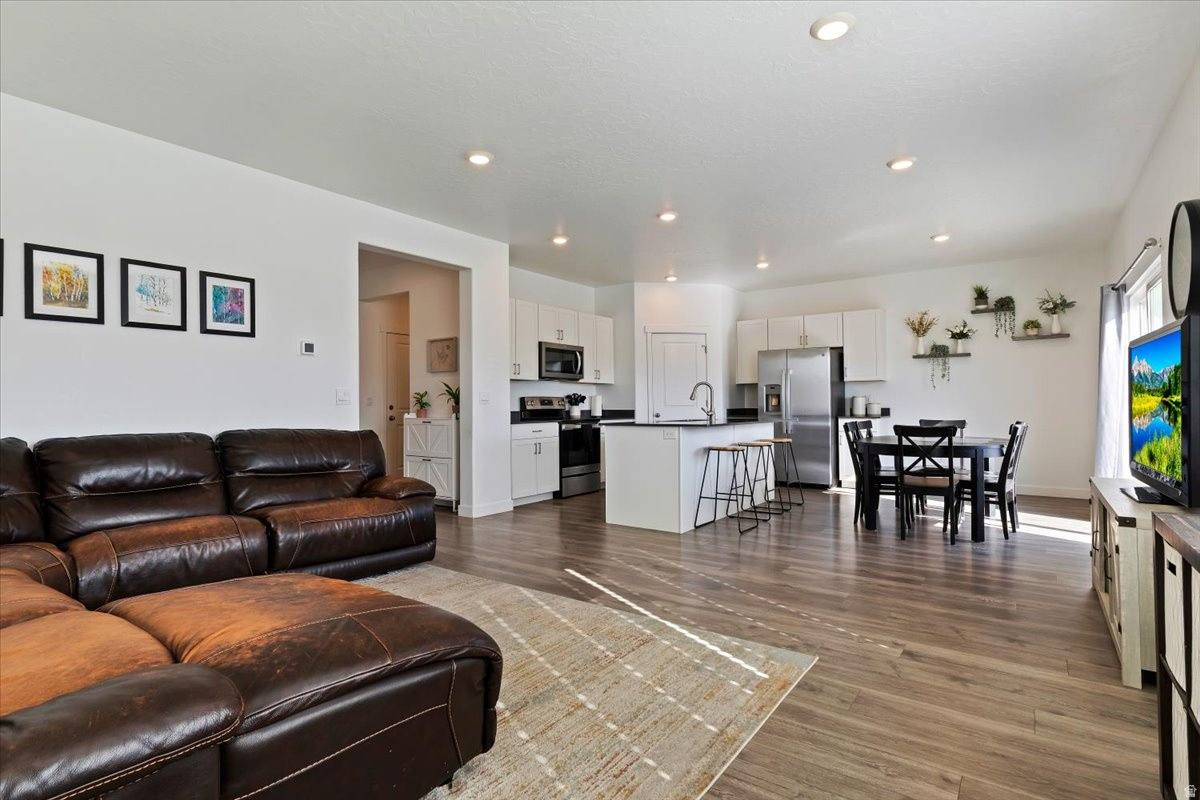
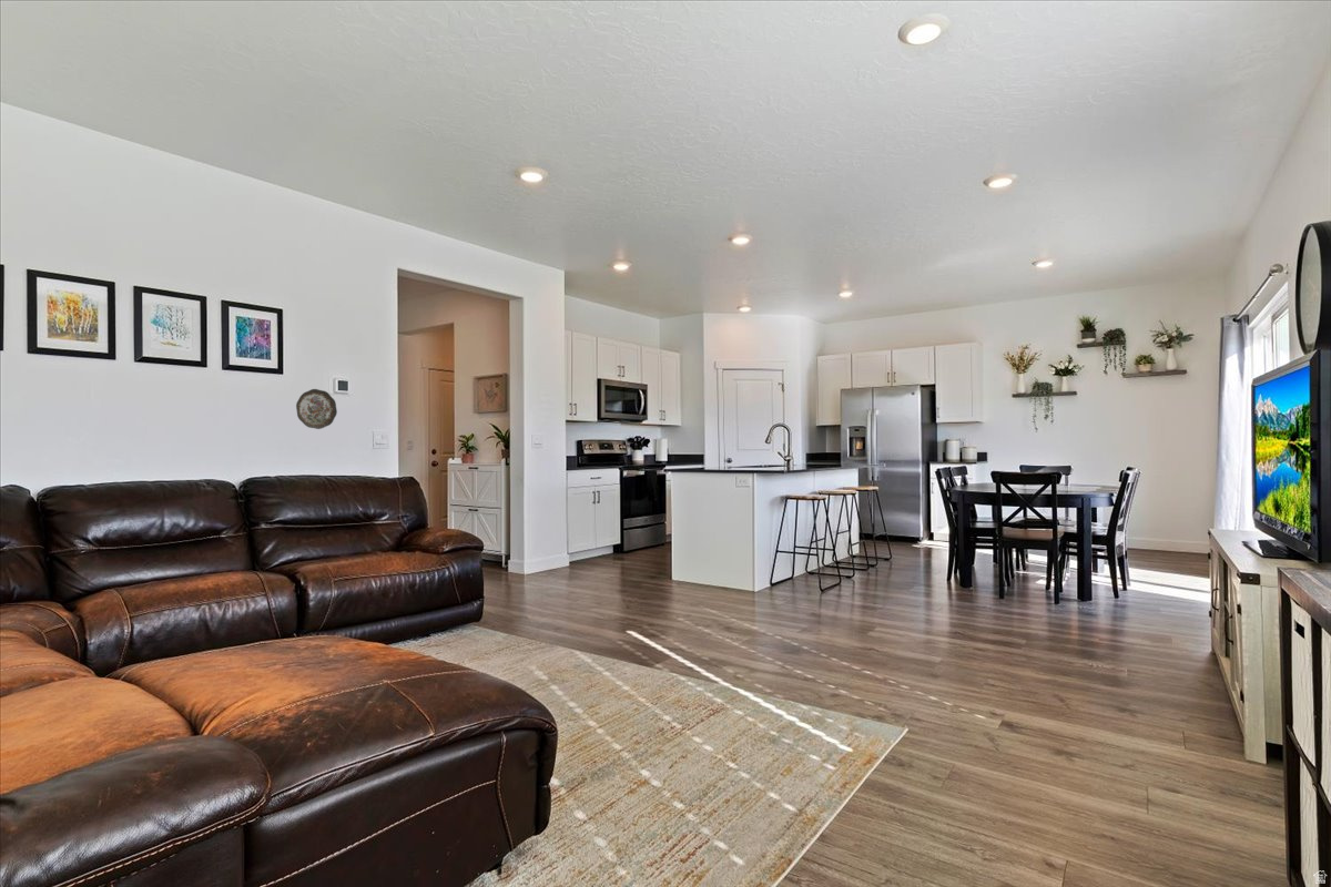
+ decorative plate [295,388,338,430]
